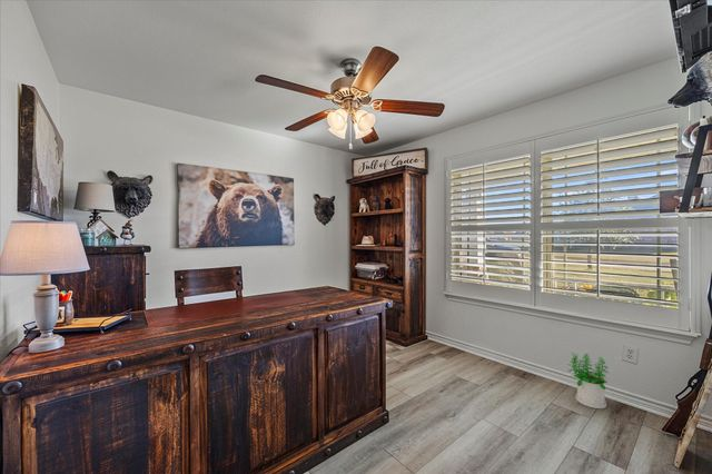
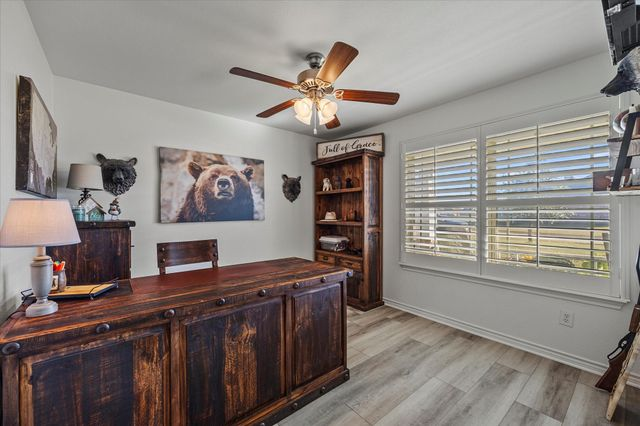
- potted plant [566,352,610,409]
